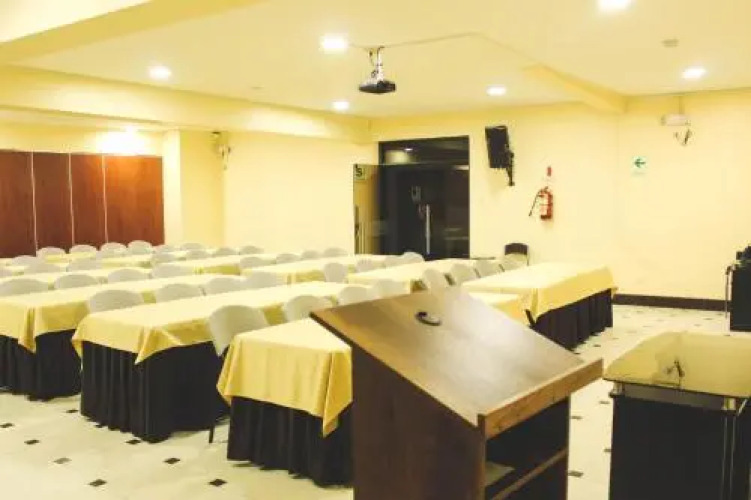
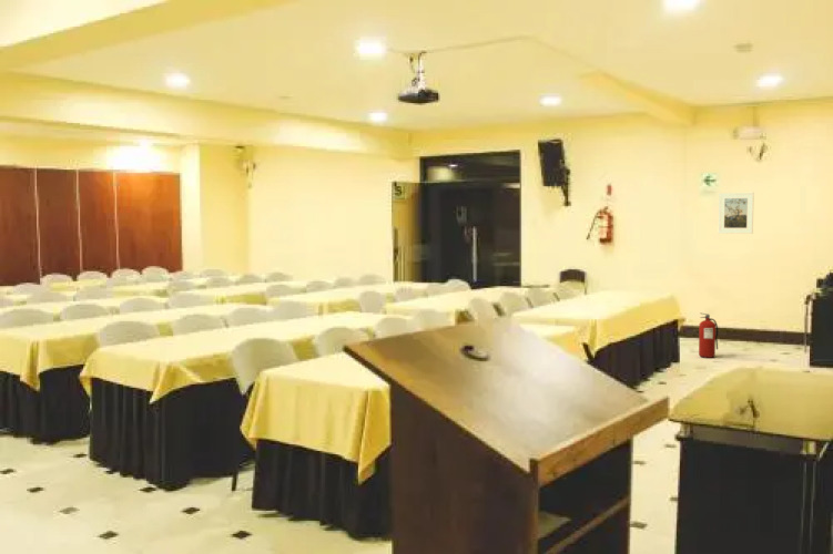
+ fire extinguisher [698,311,719,359]
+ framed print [718,192,755,235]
